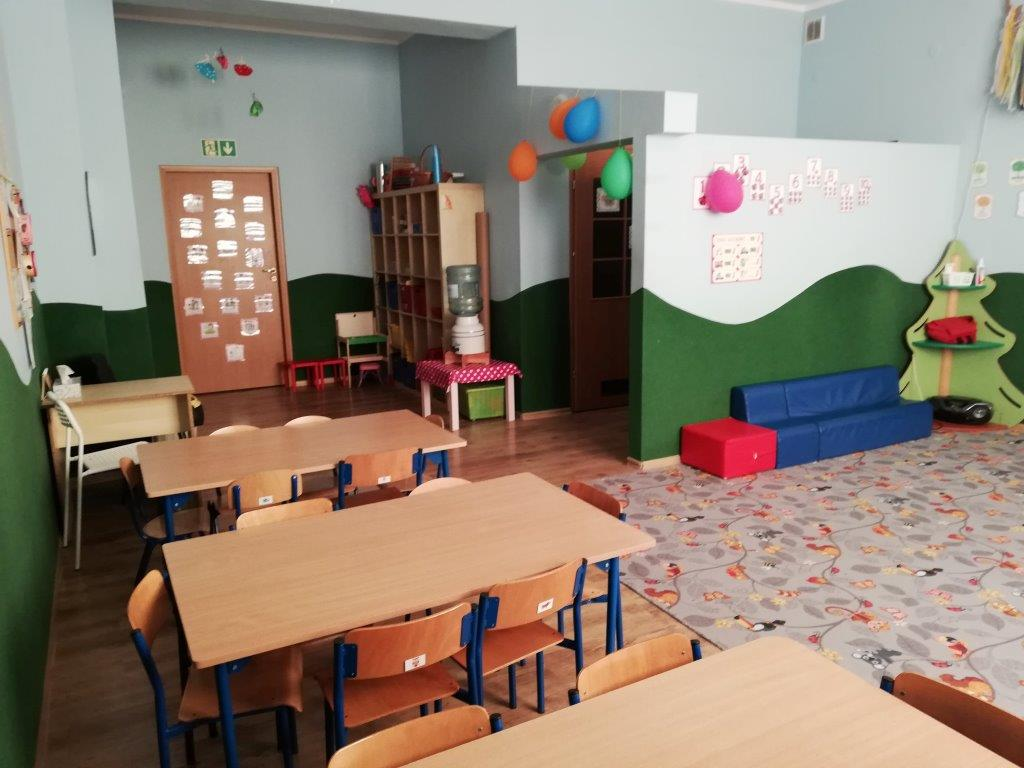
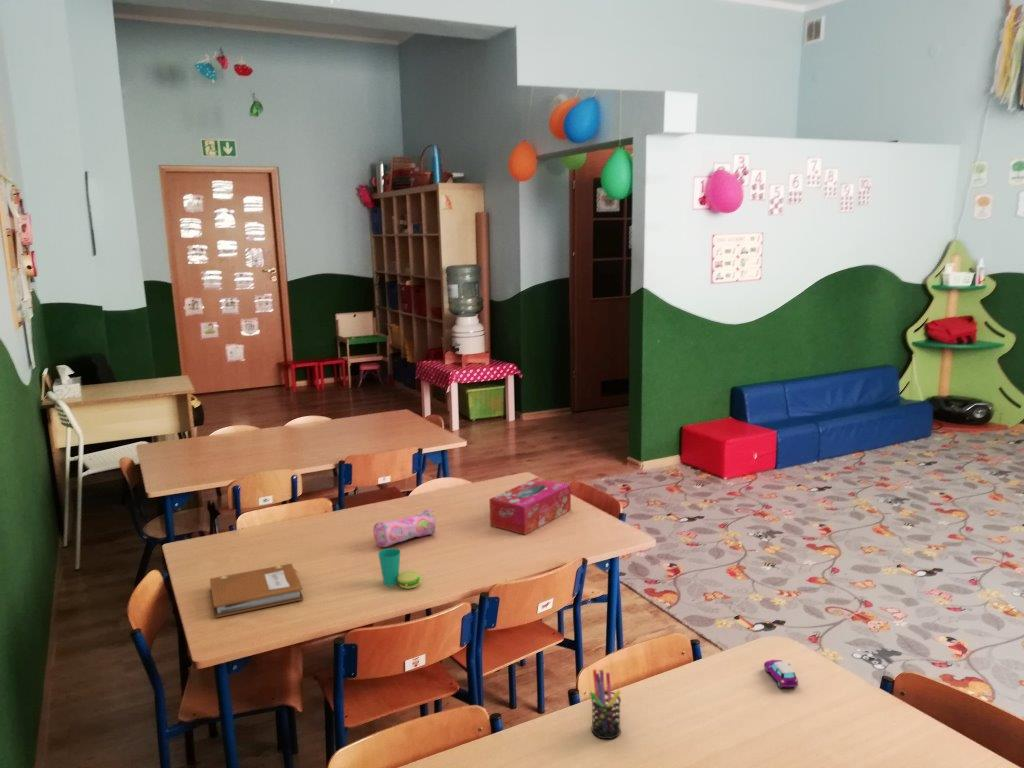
+ pencil case [372,508,436,548]
+ notebook [209,563,305,619]
+ pen holder [589,668,622,740]
+ tissue box [488,477,572,536]
+ toy car [763,659,799,689]
+ cup [377,547,422,590]
